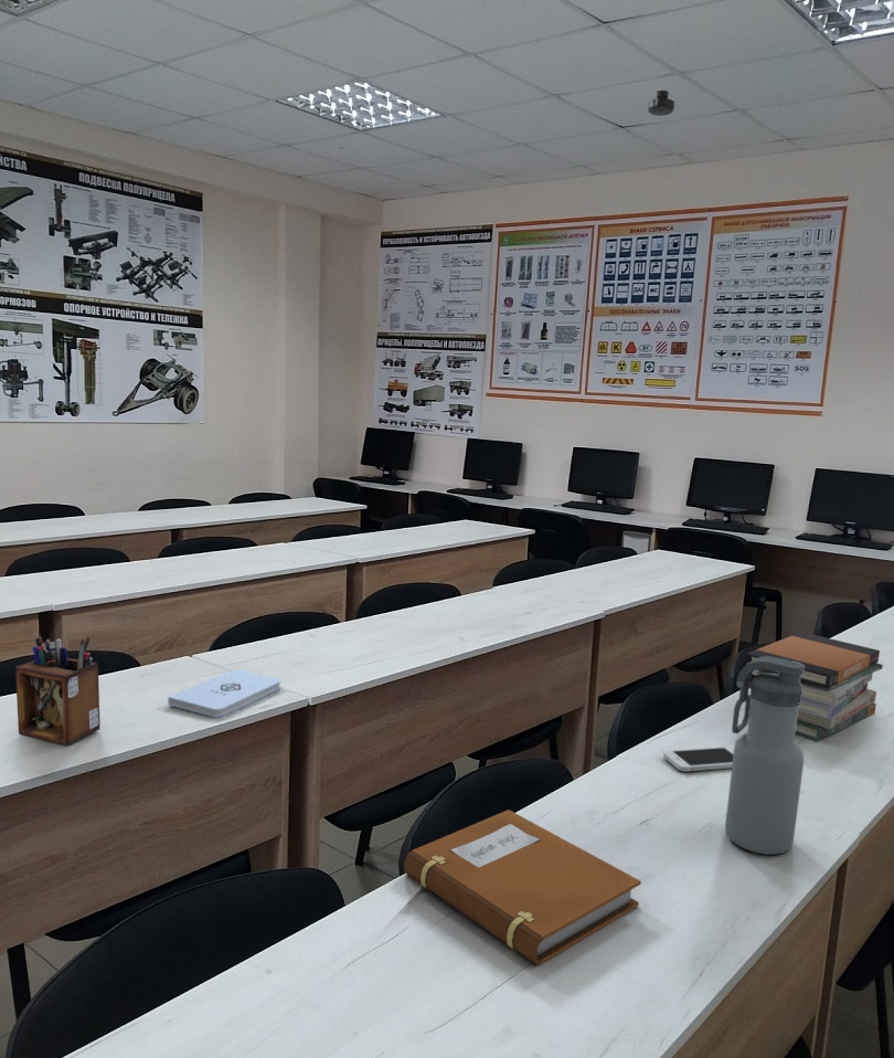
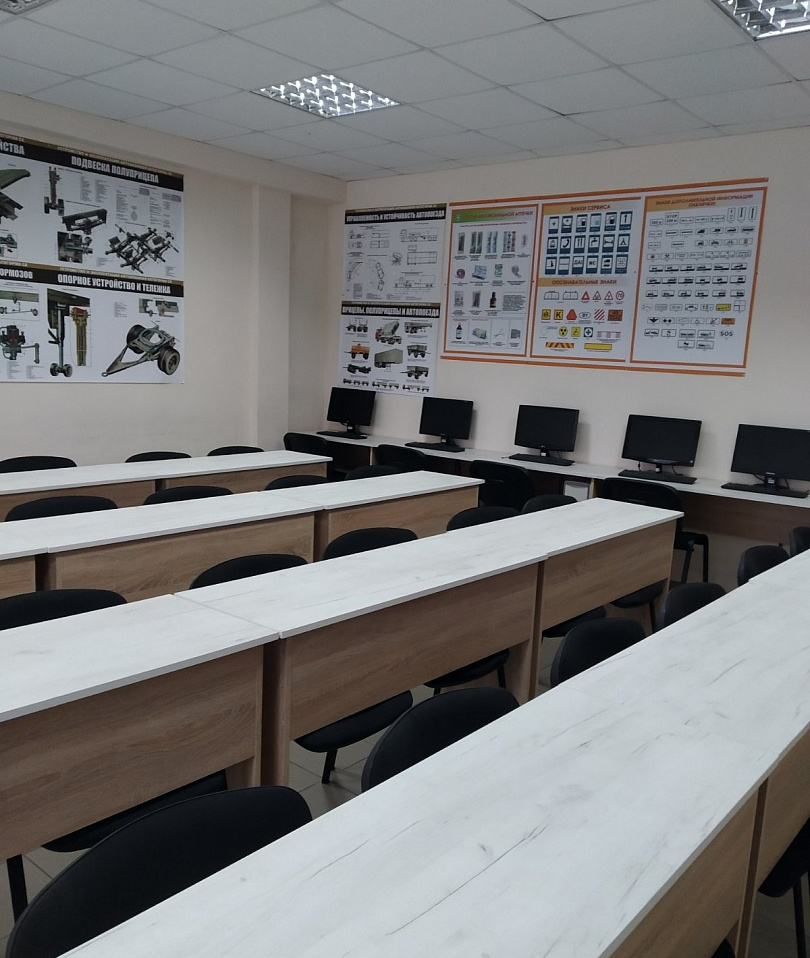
- smartphone [662,745,734,773]
- book stack [745,631,884,742]
- desk organizer [14,634,102,747]
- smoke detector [647,89,675,117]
- notebook [403,808,642,965]
- water bottle [724,656,805,856]
- notepad [167,668,281,718]
